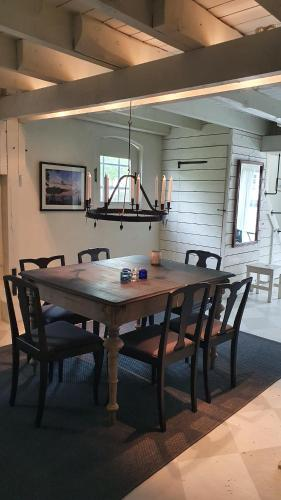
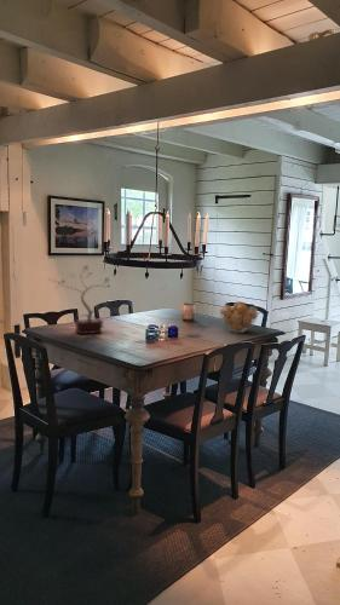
+ potted plant [48,264,111,335]
+ fruit basket [219,300,259,334]
